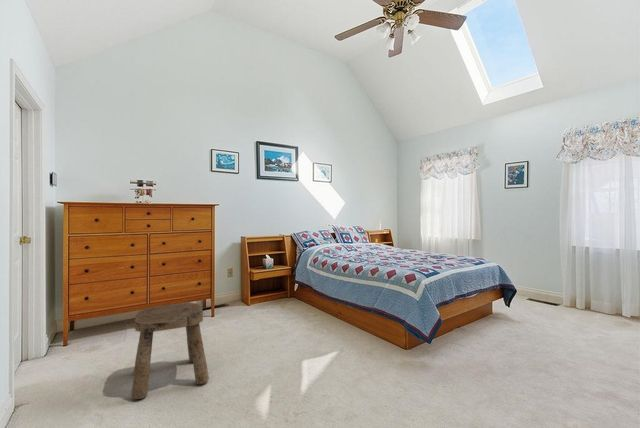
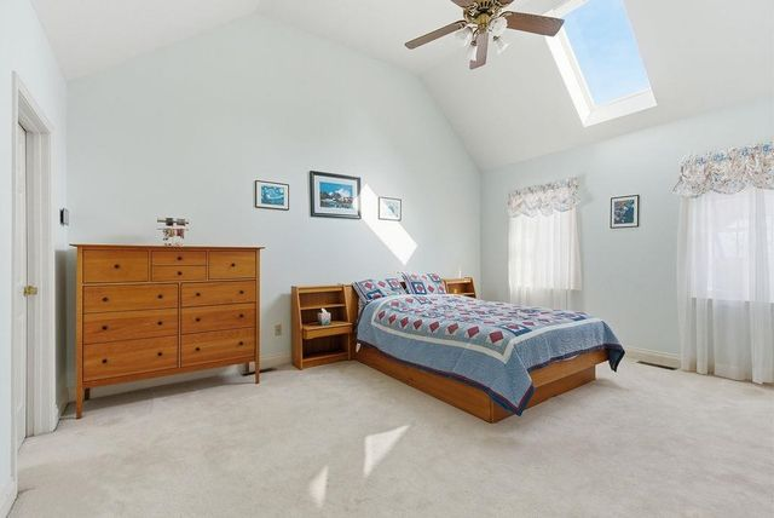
- stool [130,302,210,400]
